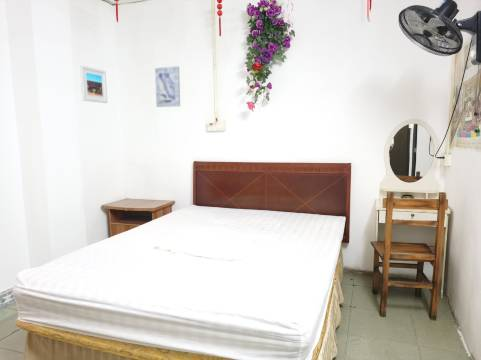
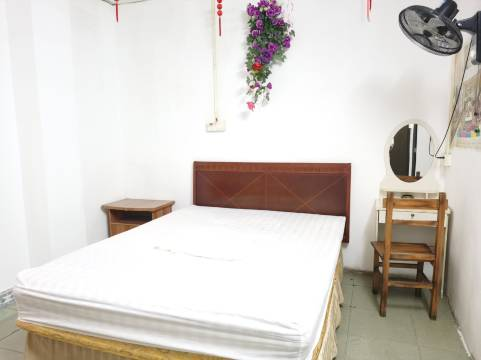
- wall art [154,65,181,108]
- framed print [79,64,108,104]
